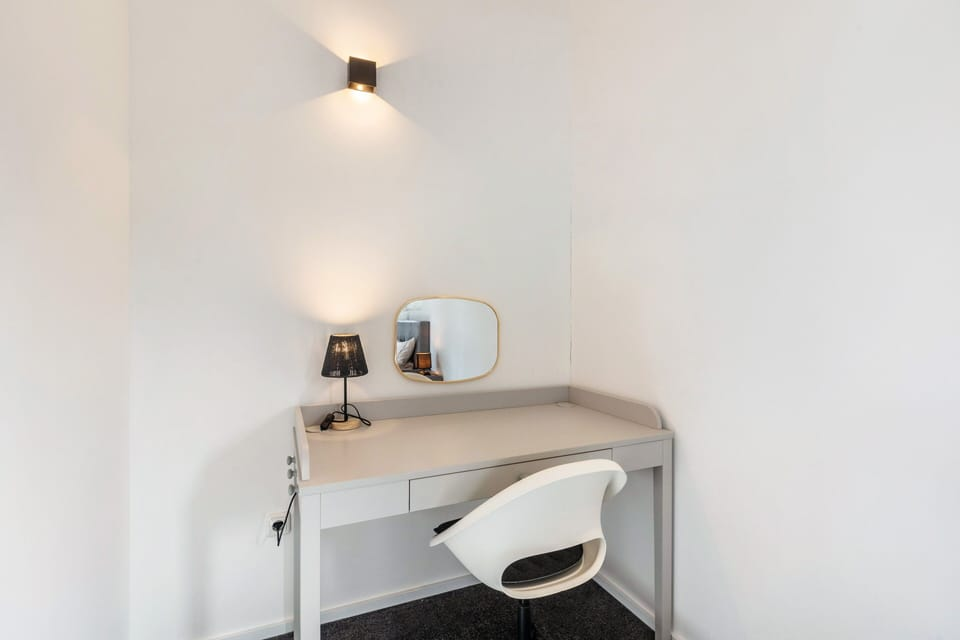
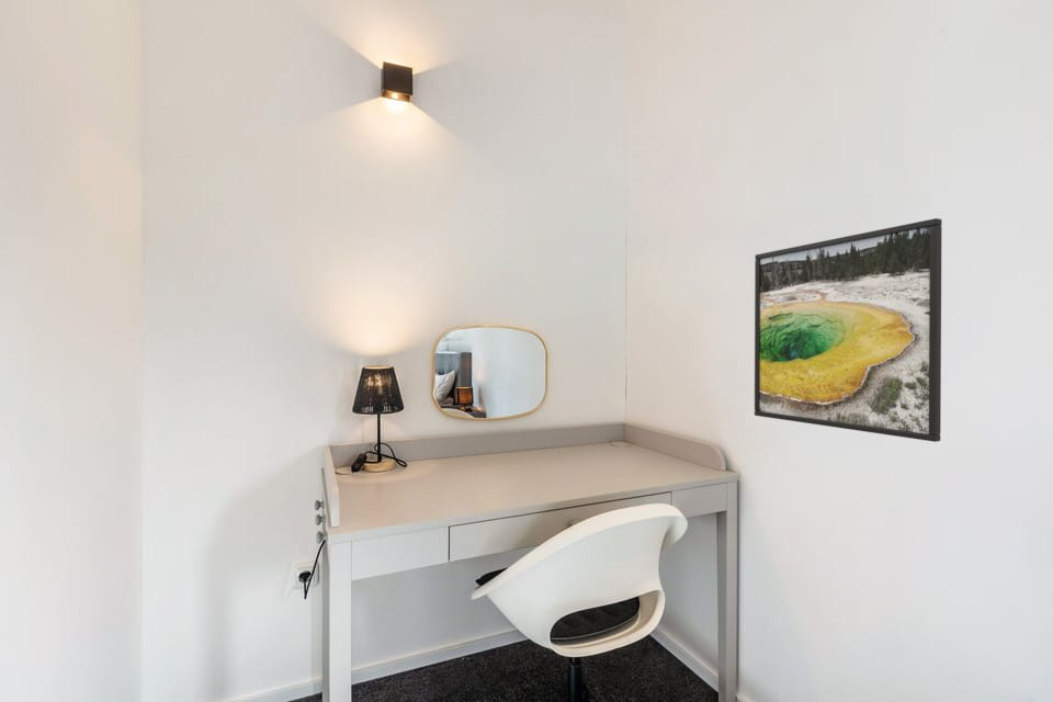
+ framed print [754,217,943,443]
